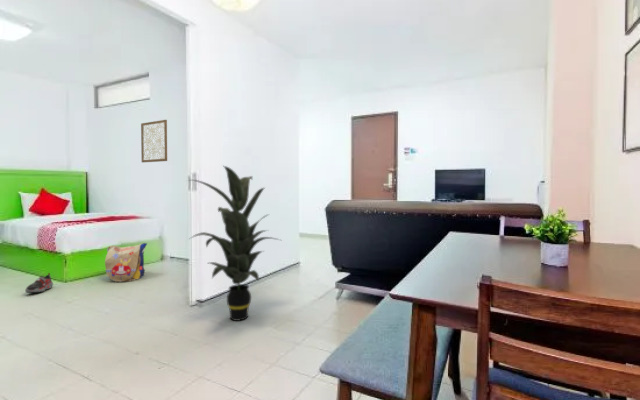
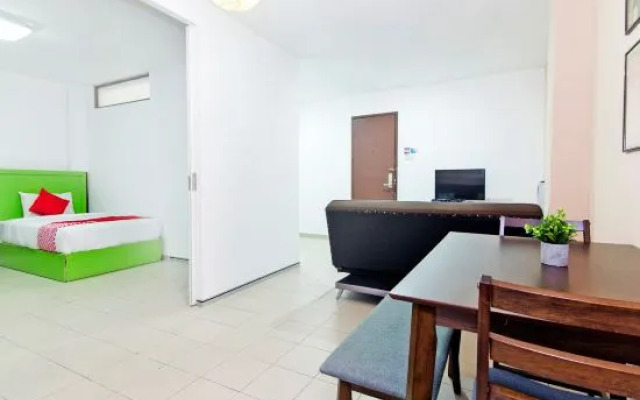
- shoe [24,272,54,294]
- wall art [140,119,168,163]
- indoor plant [186,164,284,322]
- backpack [104,242,148,283]
